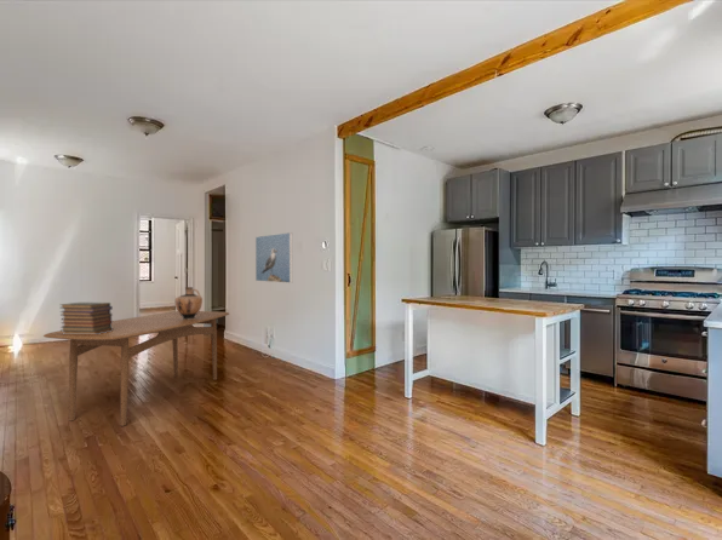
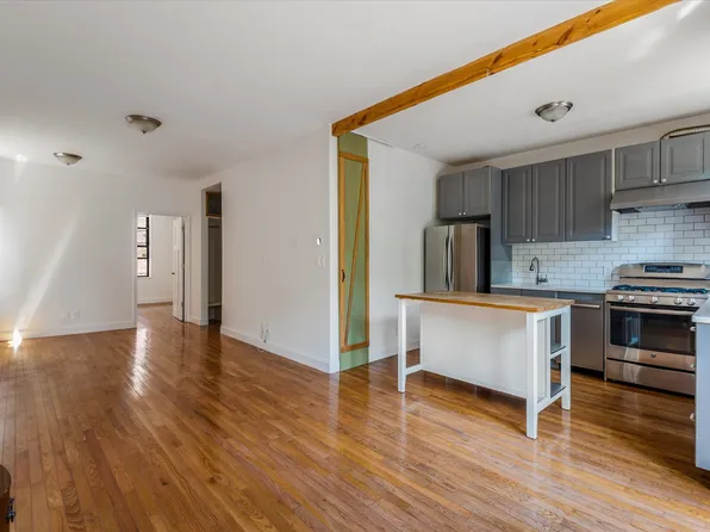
- book stack [58,301,114,334]
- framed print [254,231,293,285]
- ceramic jug [174,286,204,320]
- dining table [42,310,230,427]
